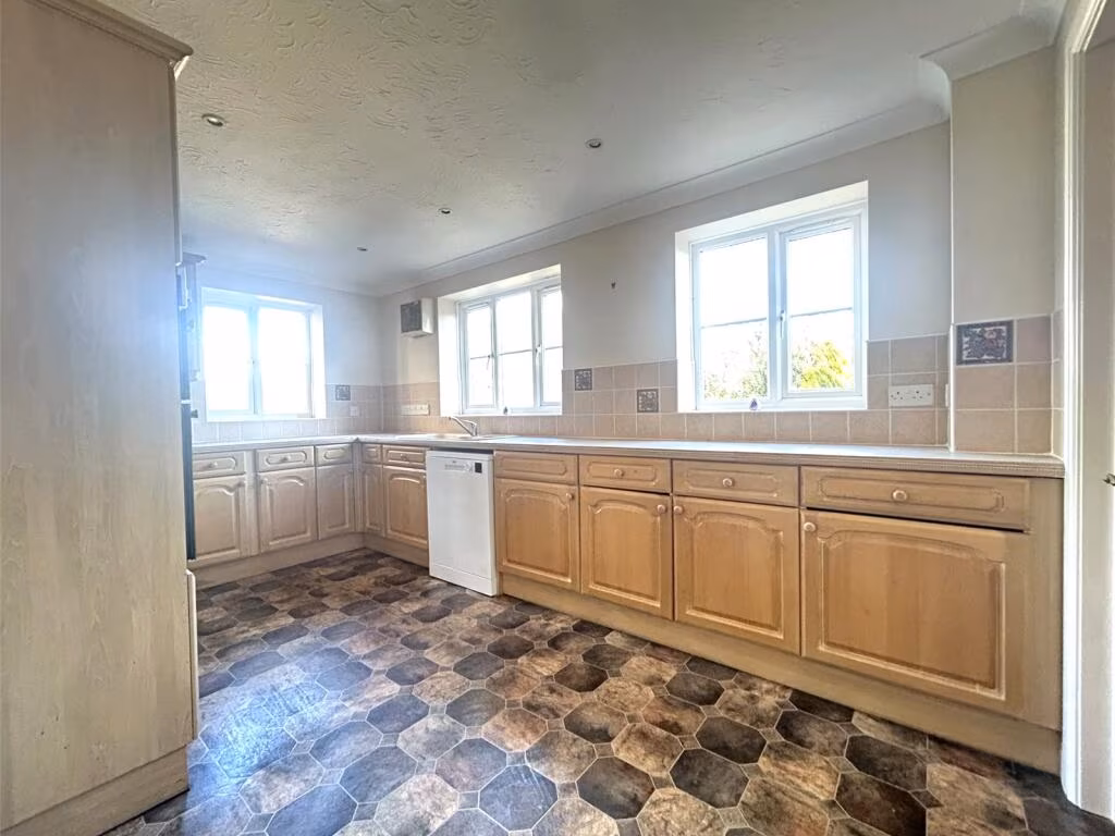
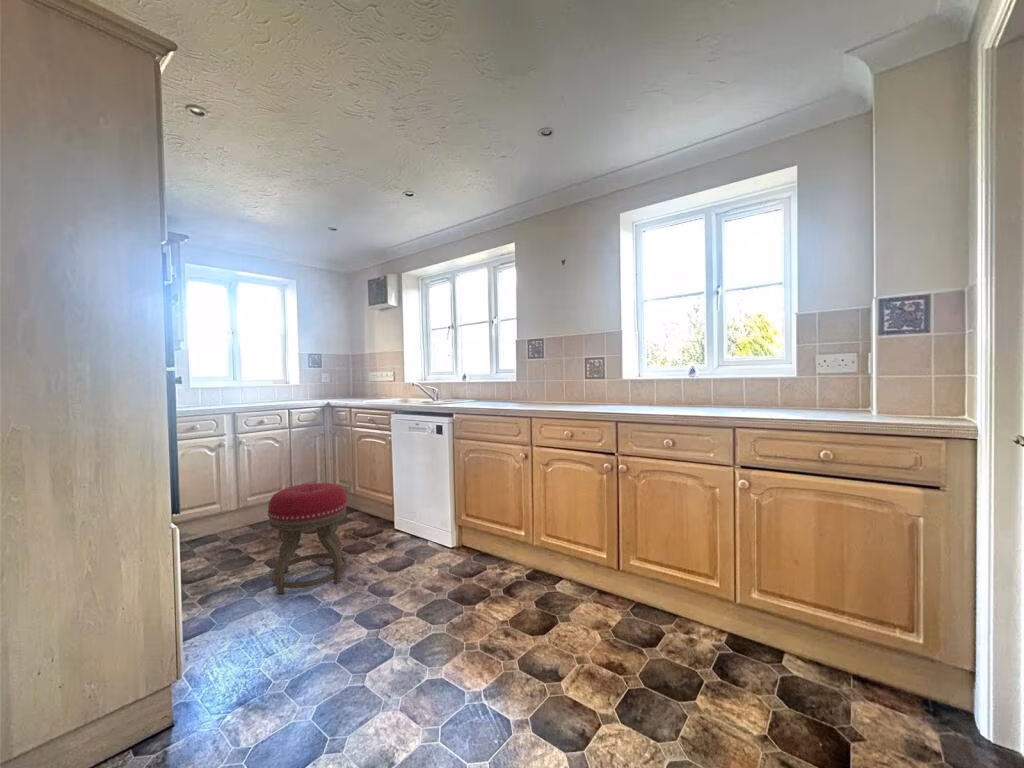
+ stool [267,482,348,595]
